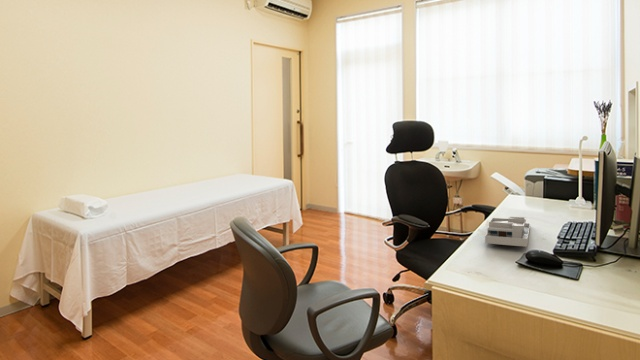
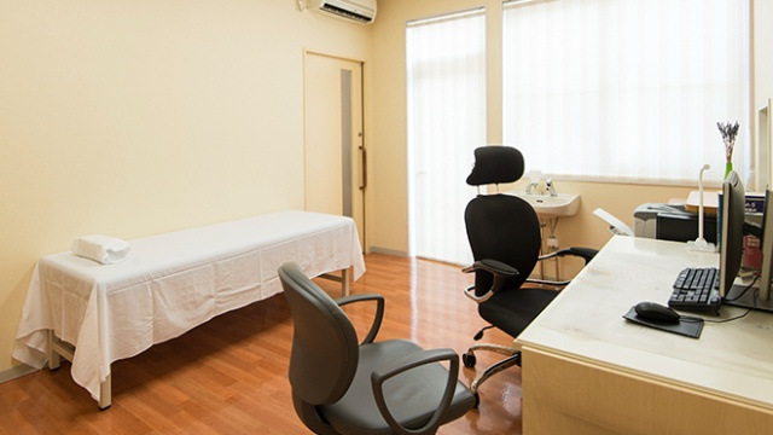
- desk organizer [484,216,531,248]
